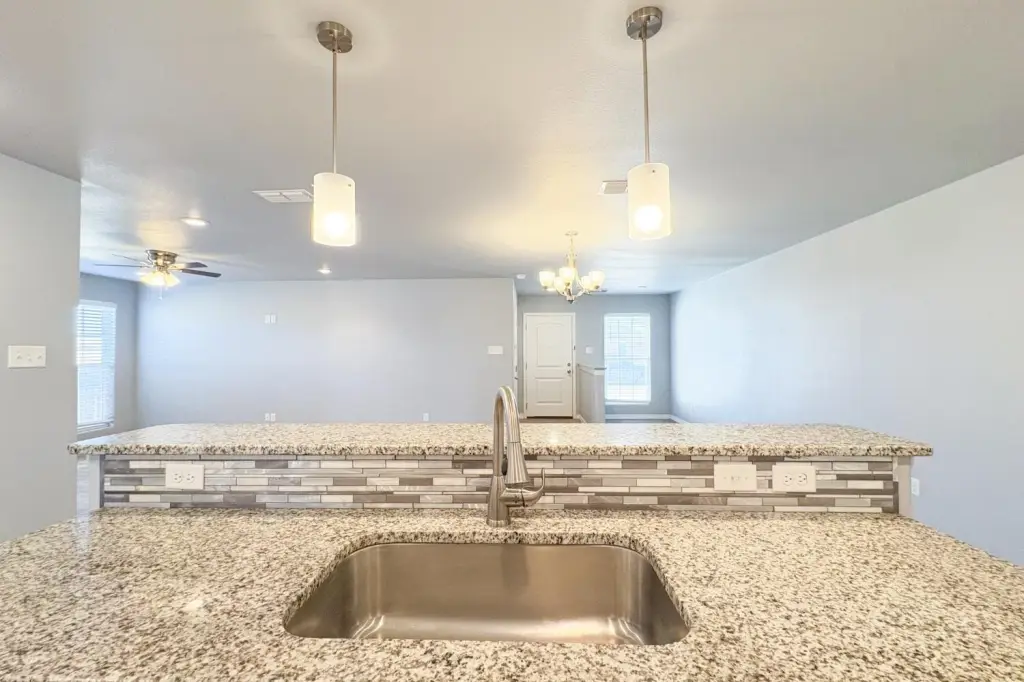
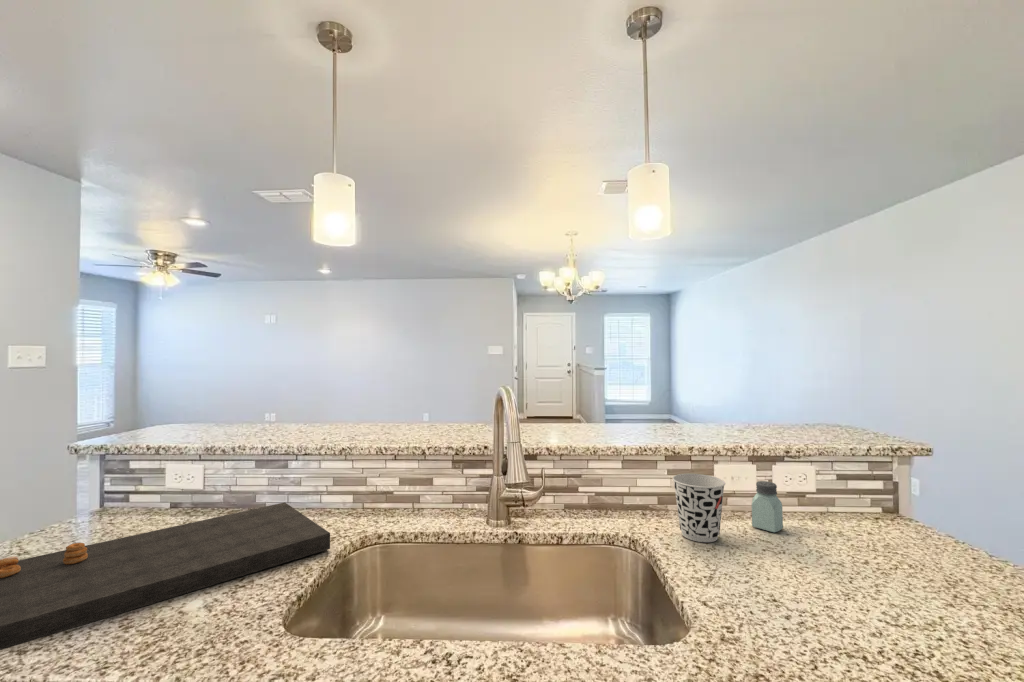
+ saltshaker [751,480,784,533]
+ cup [671,473,726,543]
+ cutting board [0,502,331,651]
